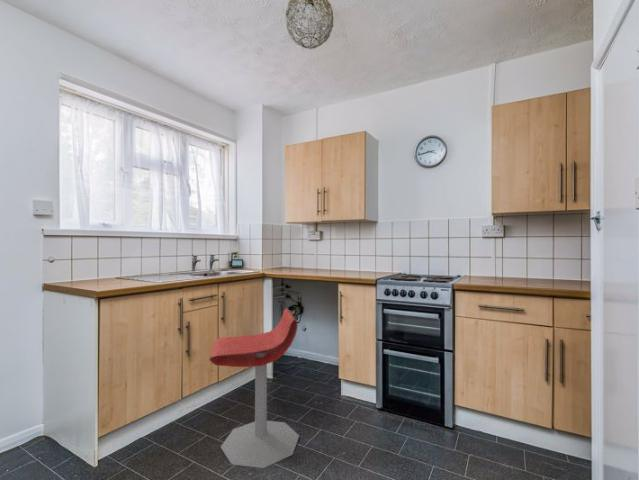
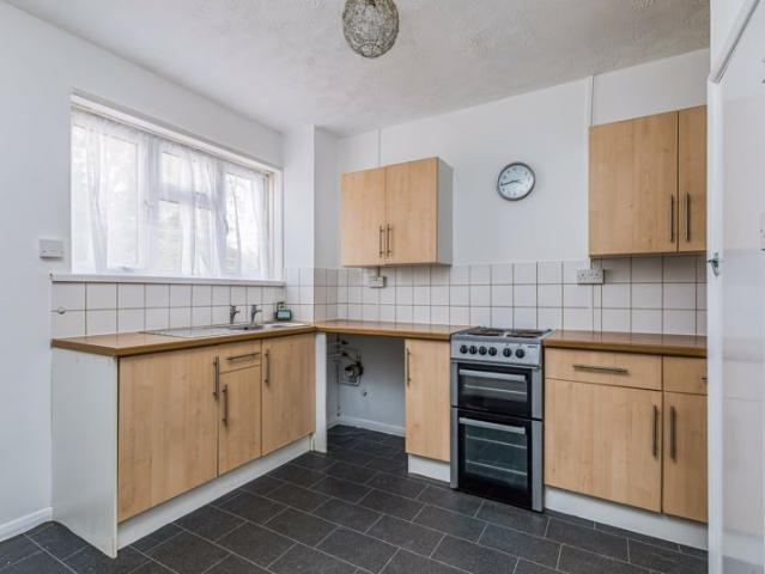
- stool [208,307,300,469]
